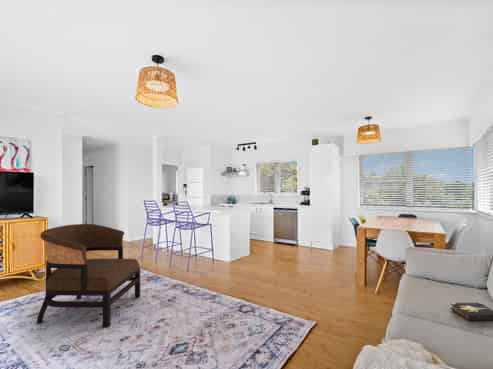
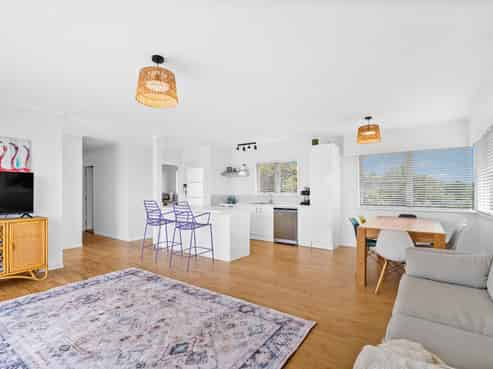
- armchair [36,223,141,329]
- hardback book [449,301,493,322]
